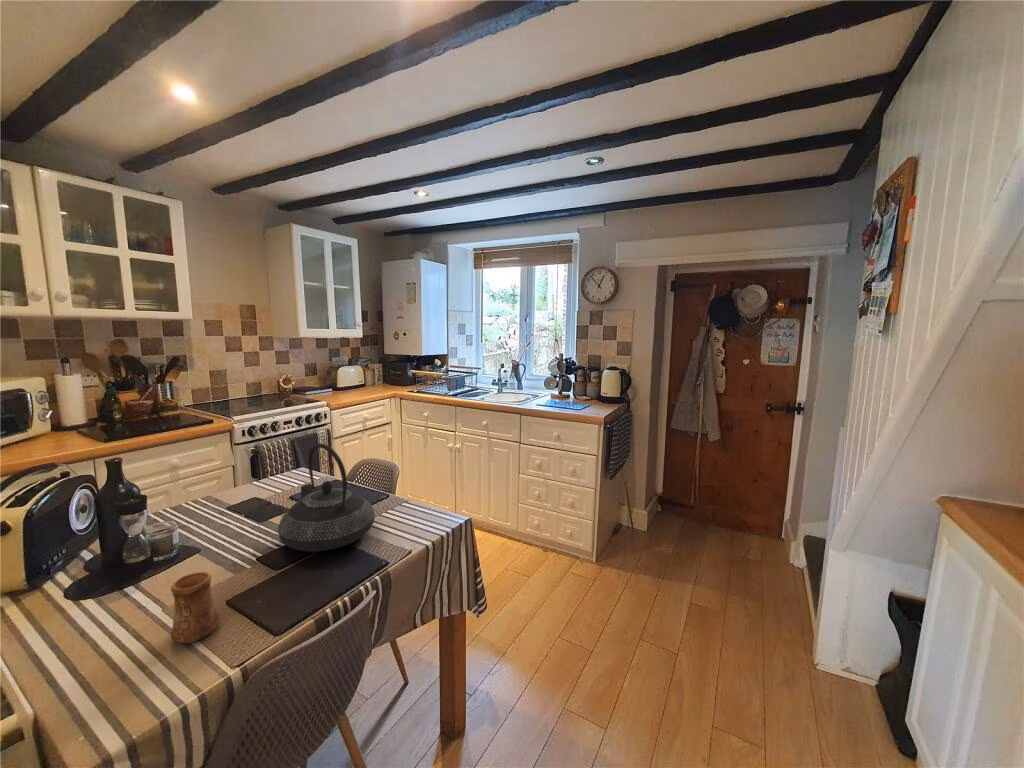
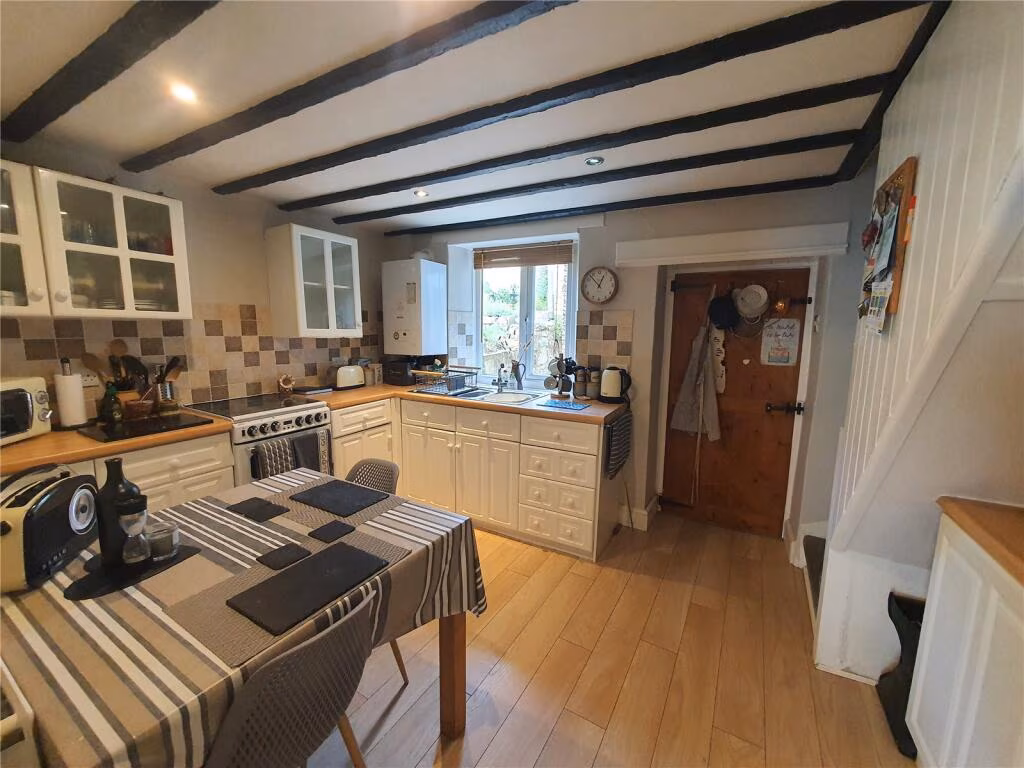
- cup [170,571,220,645]
- teapot [277,442,376,553]
